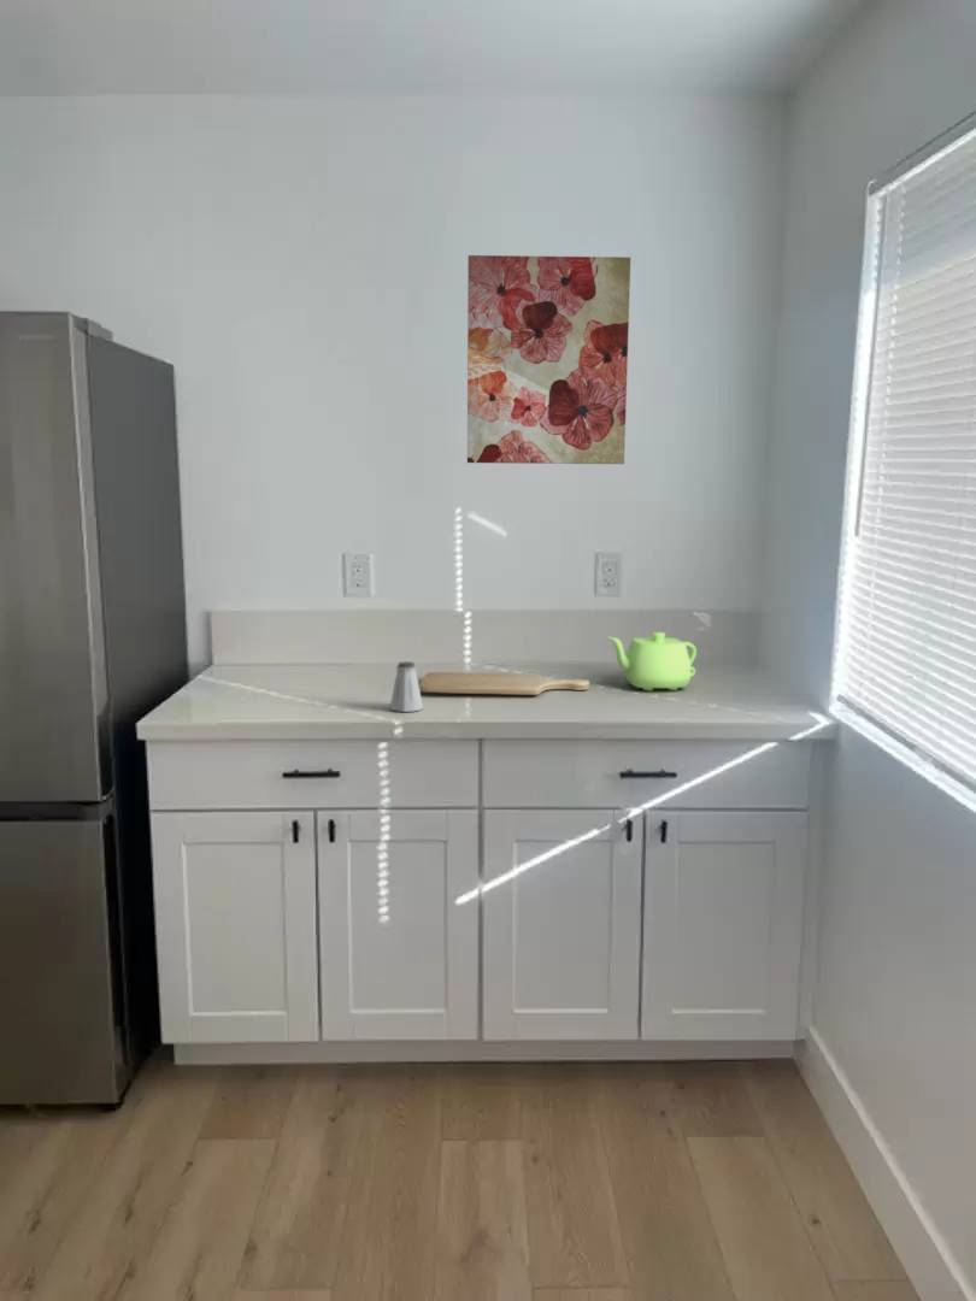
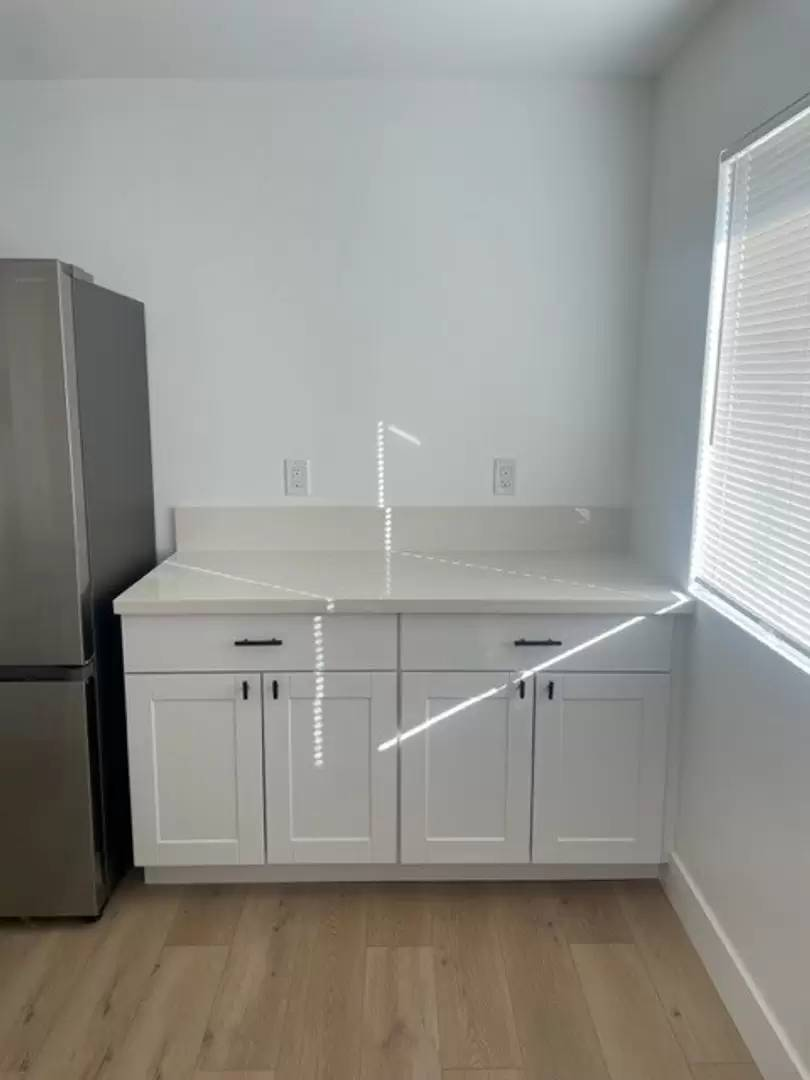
- teapot [606,631,698,691]
- saltshaker [389,660,424,713]
- chopping board [418,671,590,696]
- wall art [466,254,631,465]
